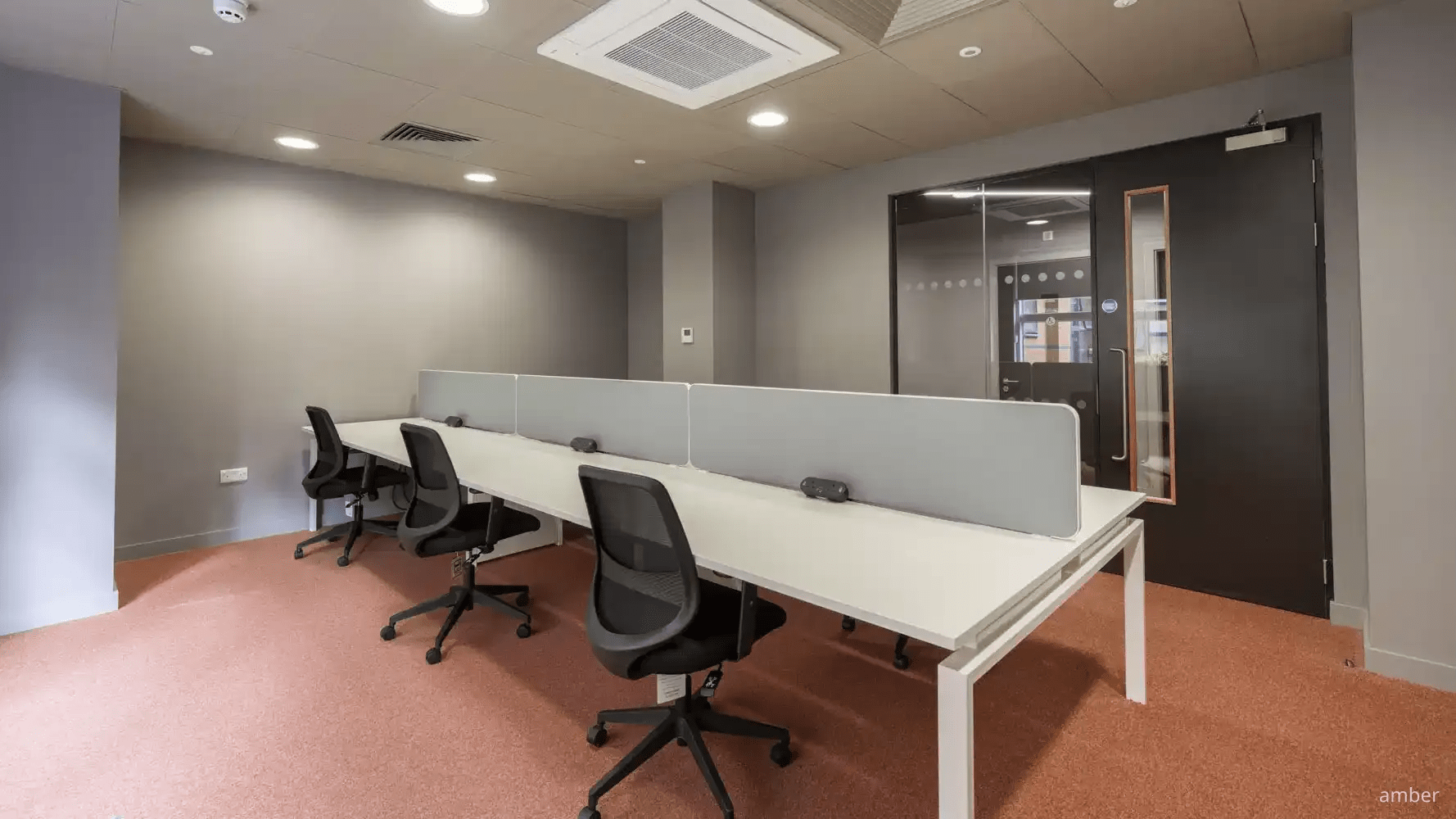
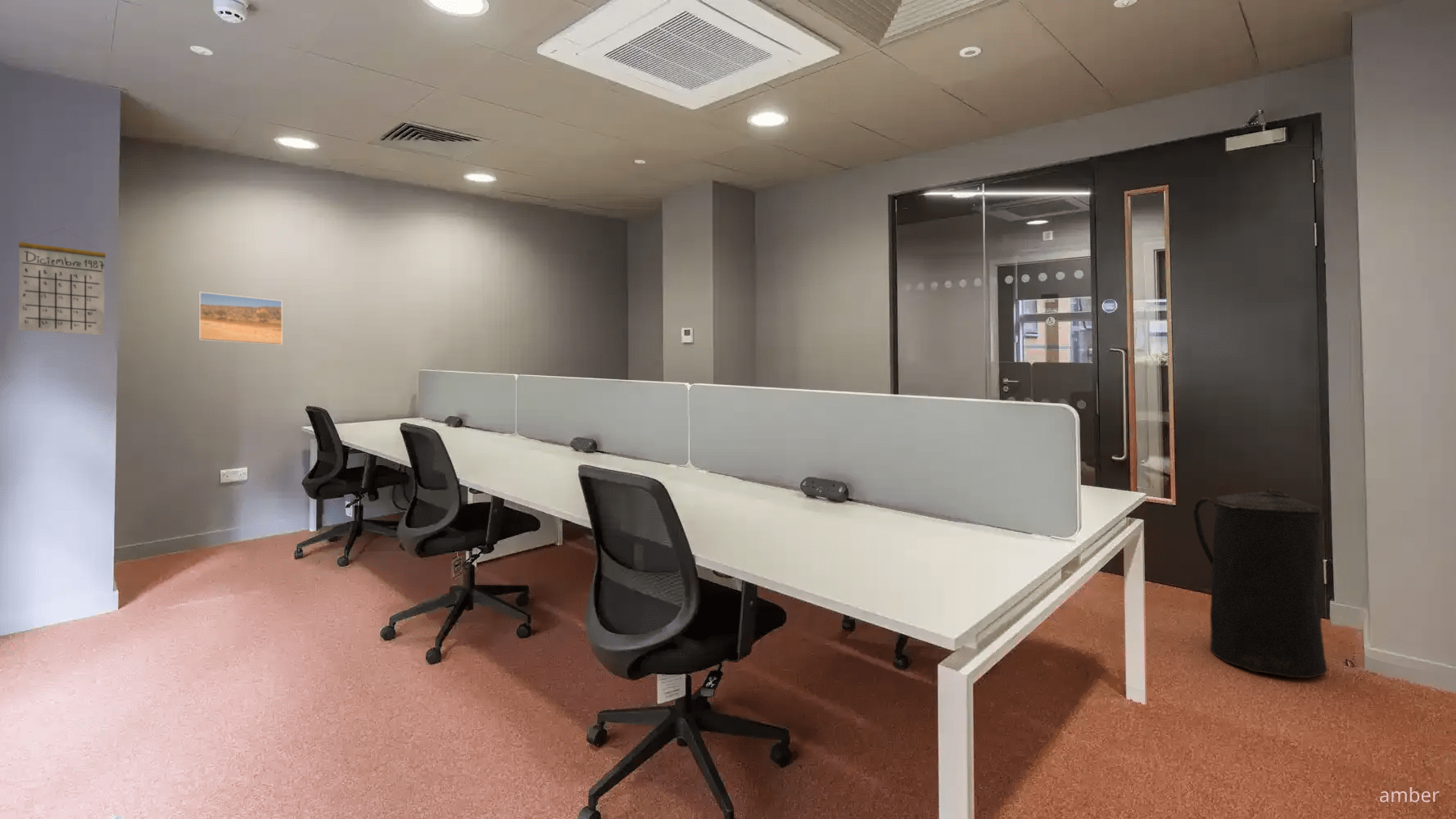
+ calendar [18,227,106,336]
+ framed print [198,291,283,346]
+ trash can [1192,487,1328,679]
